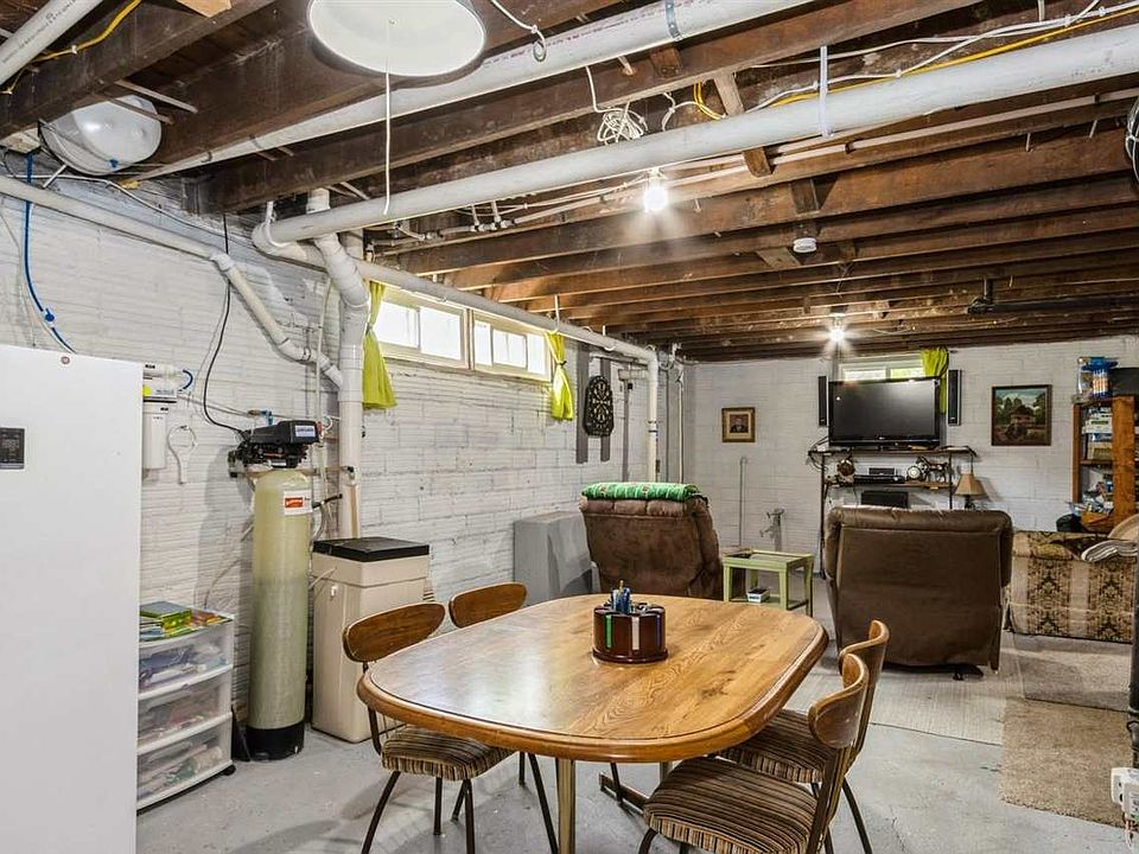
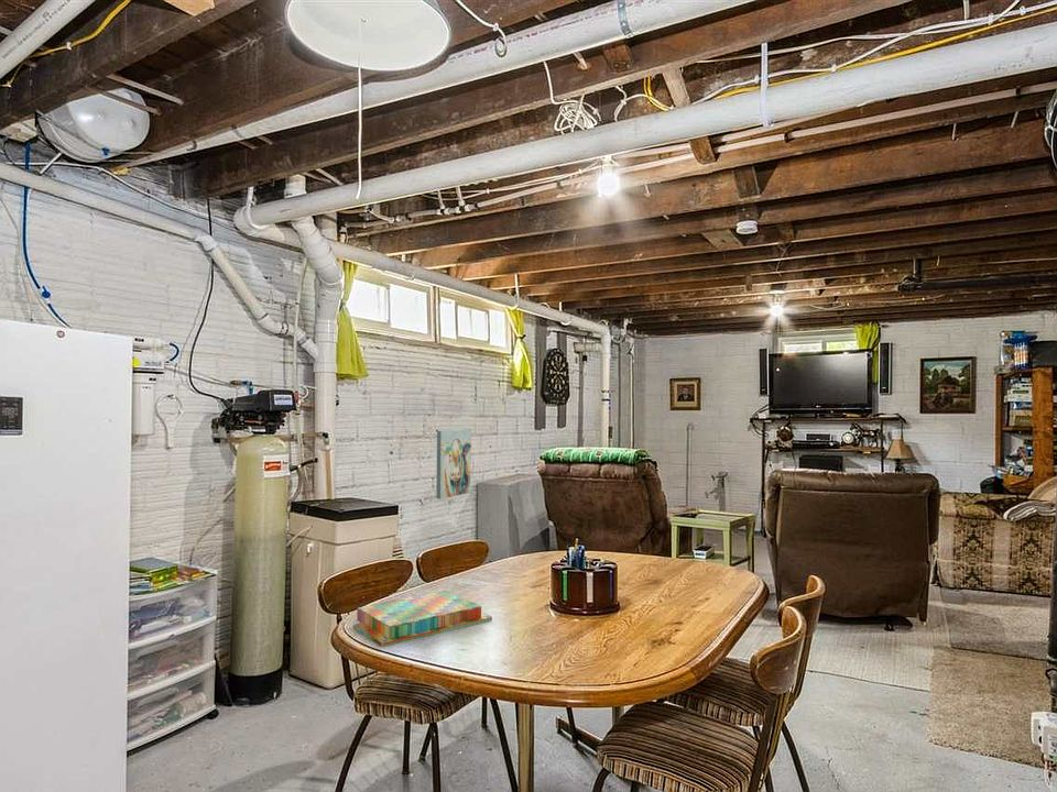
+ wall art [436,428,472,501]
+ board game [352,590,493,648]
